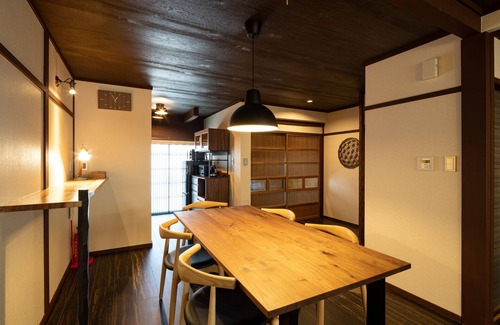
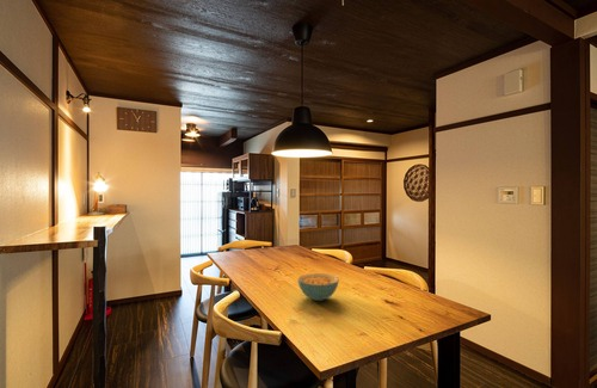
+ cereal bowl [296,272,340,302]
